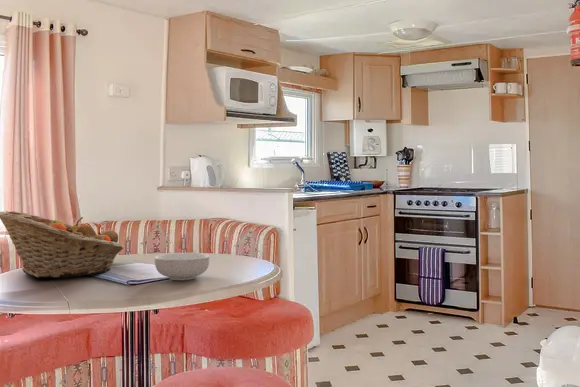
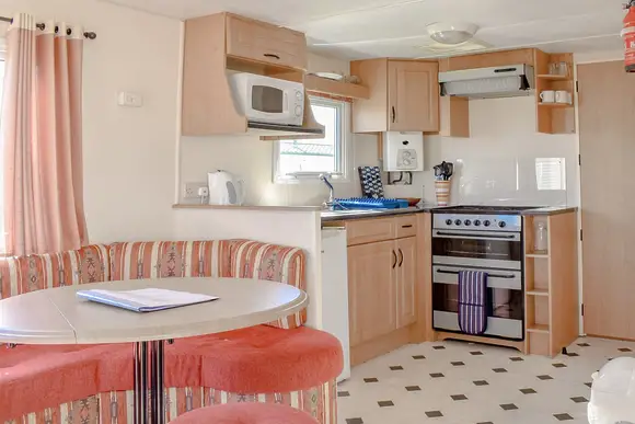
- fruit basket [0,210,125,279]
- cereal bowl [154,252,210,281]
